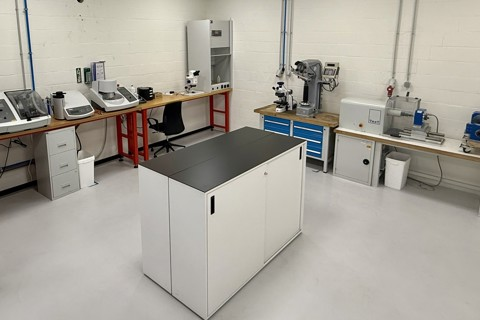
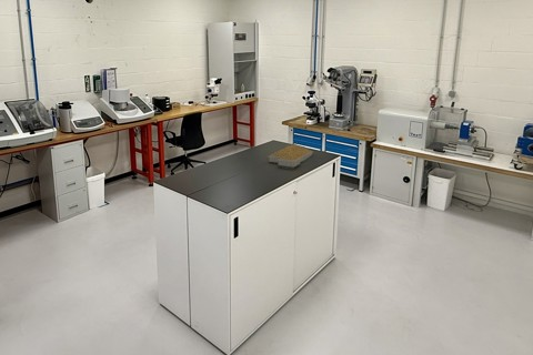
+ architectural model [269,143,314,168]
